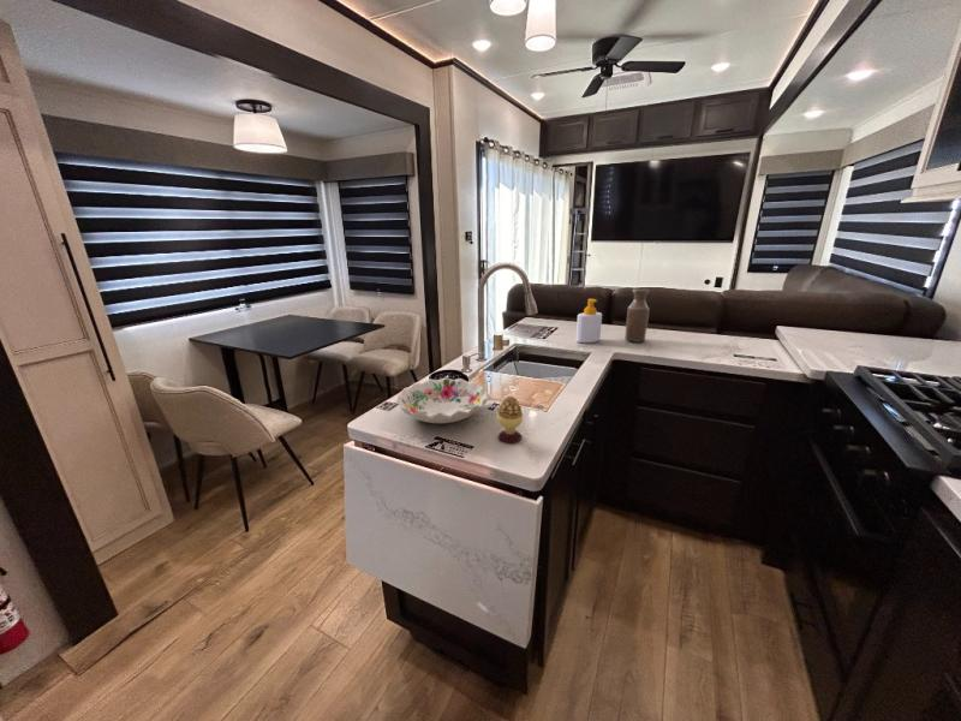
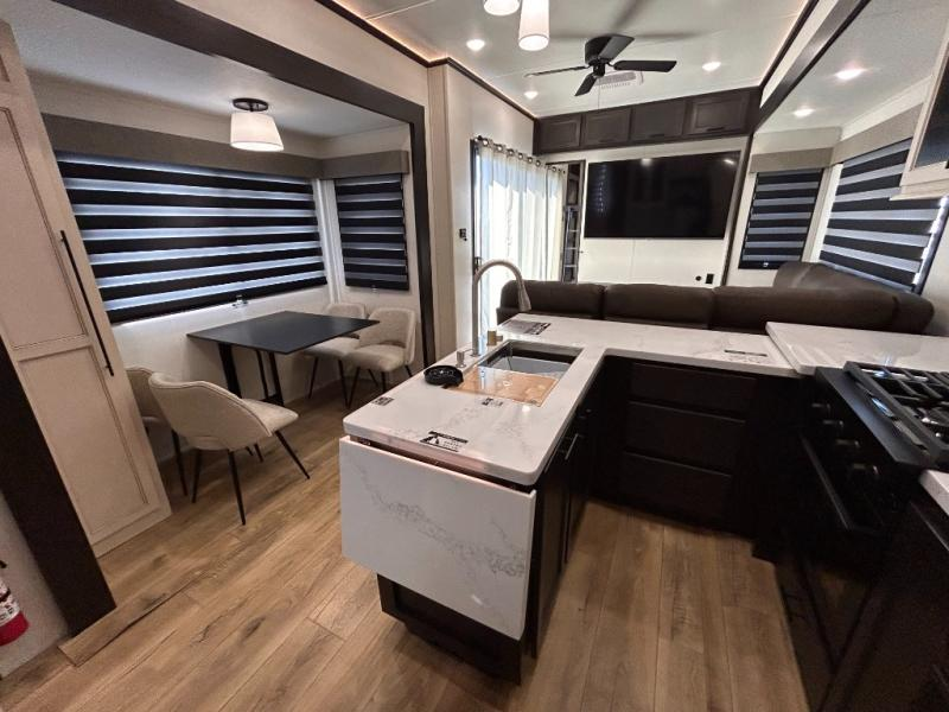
- decorative bowl [395,376,489,424]
- decorative egg [496,395,524,443]
- bottle [623,287,650,344]
- soap bottle [575,298,603,344]
